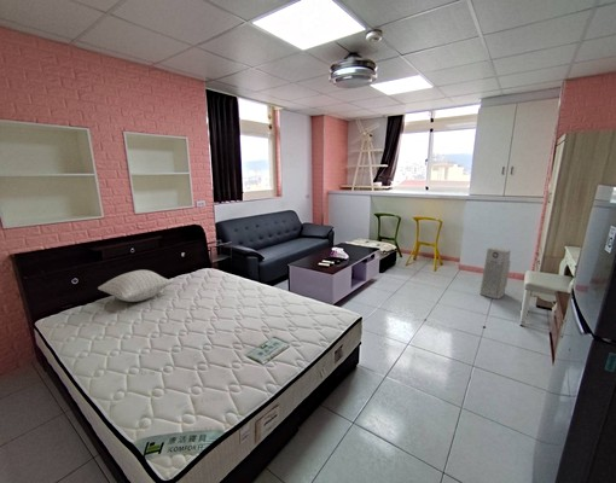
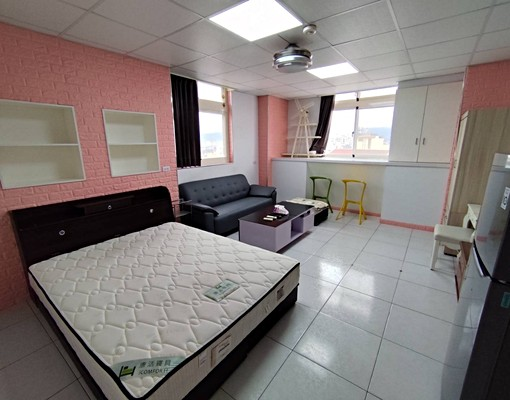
- air purifier [478,246,512,299]
- pillow [97,269,175,303]
